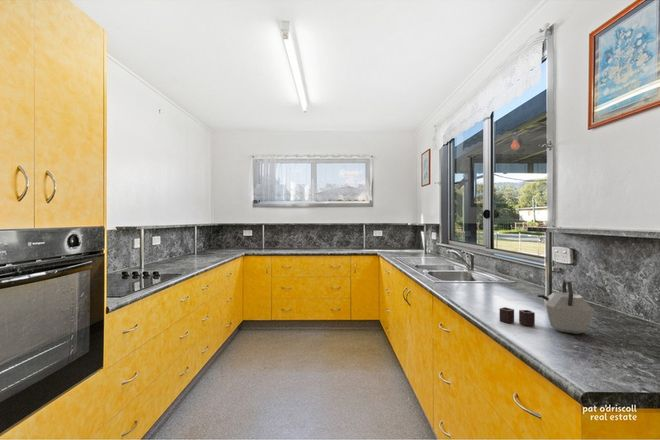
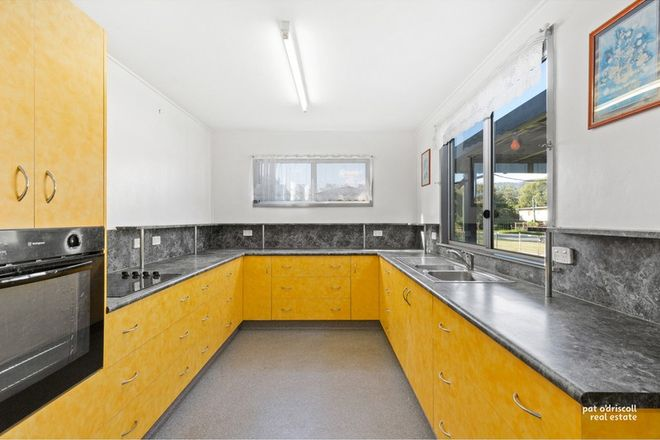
- kettle [499,276,595,335]
